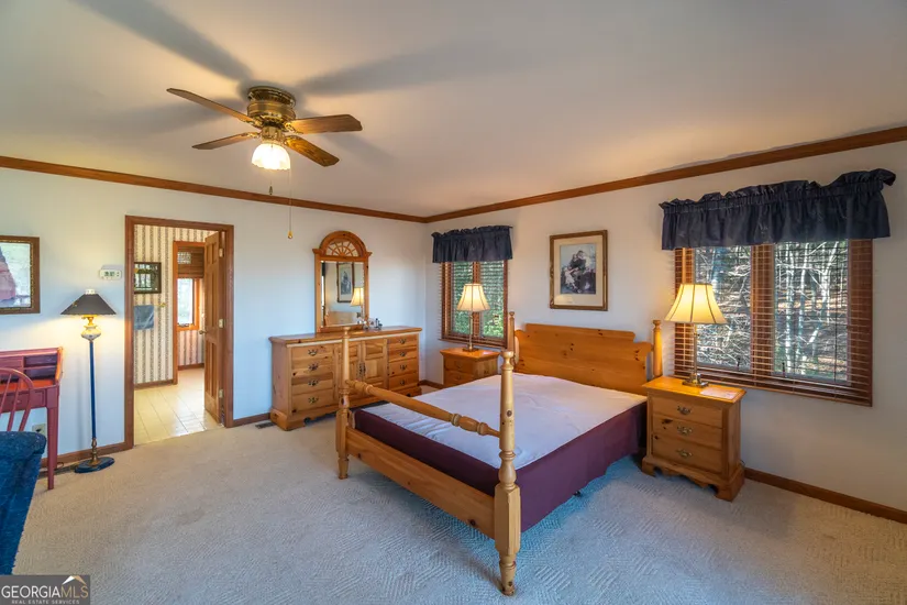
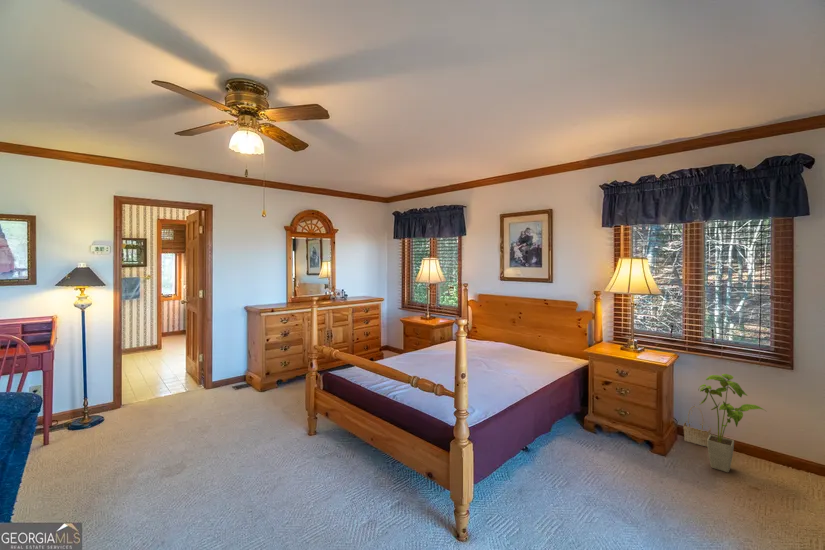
+ basket [682,405,712,448]
+ house plant [697,373,768,473]
